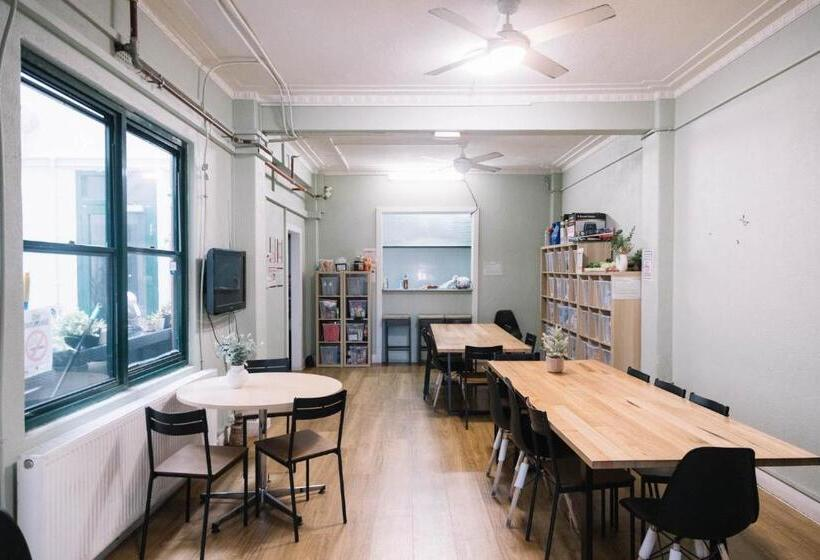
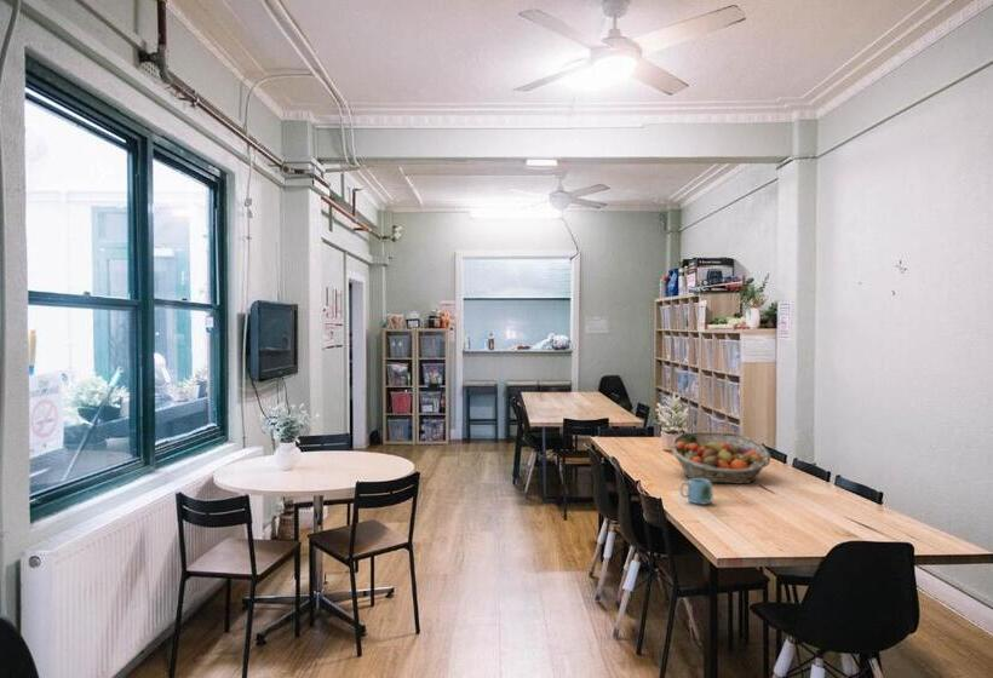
+ fruit basket [670,430,771,484]
+ mug [679,478,714,506]
